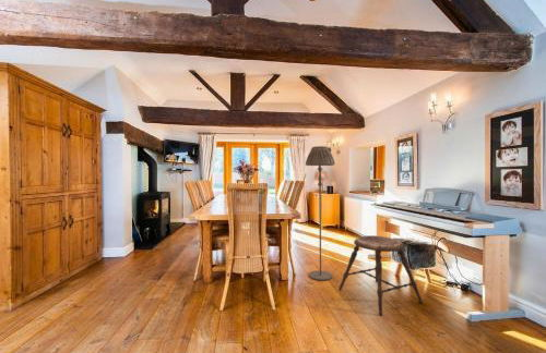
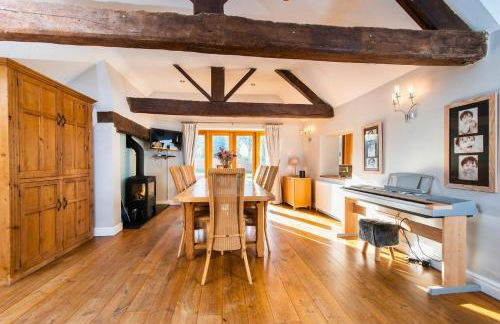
- stool [337,234,424,317]
- floor lamp [305,145,336,282]
